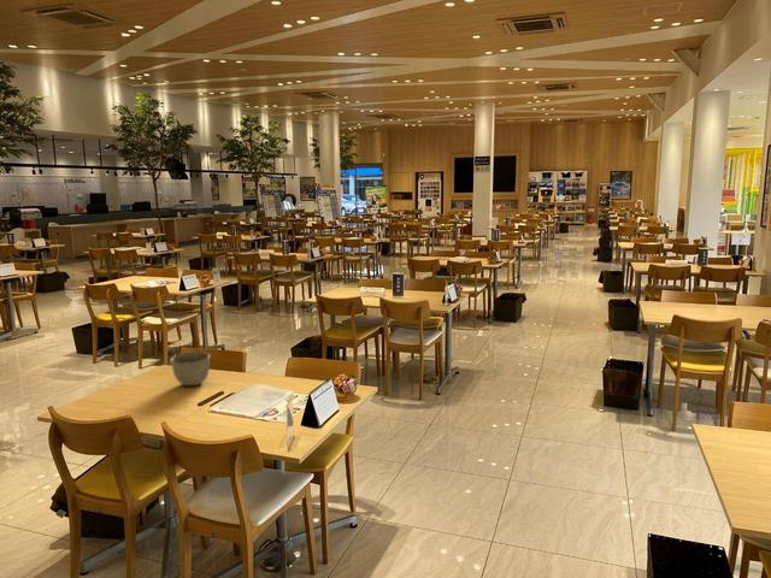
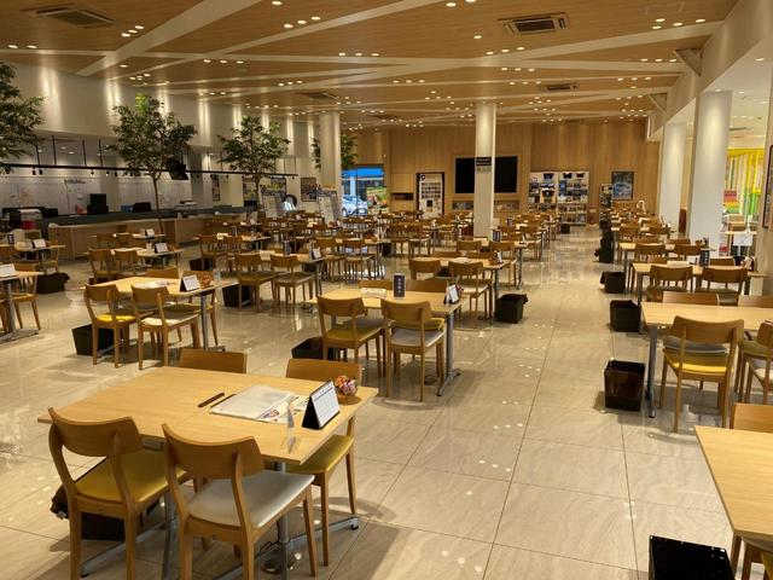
- bowl [170,350,211,387]
